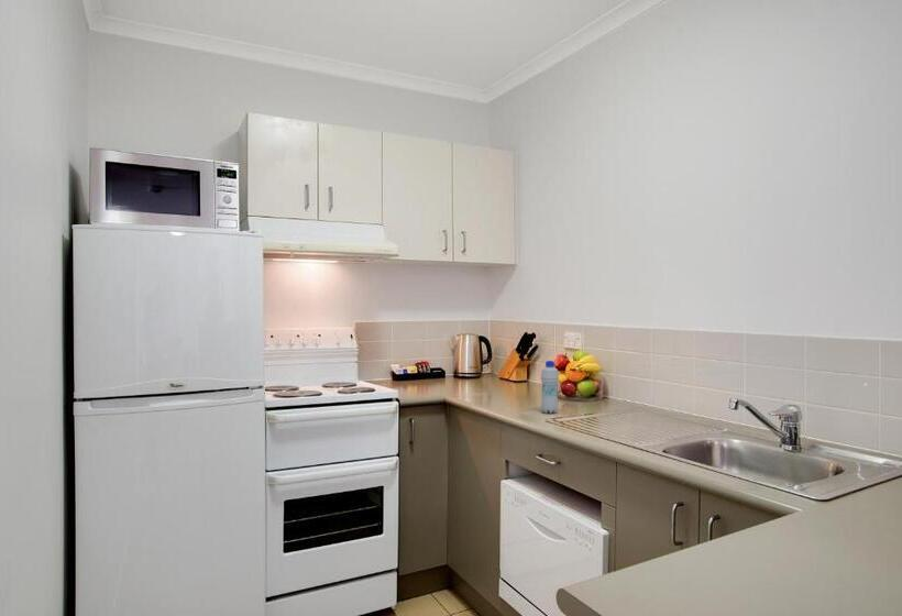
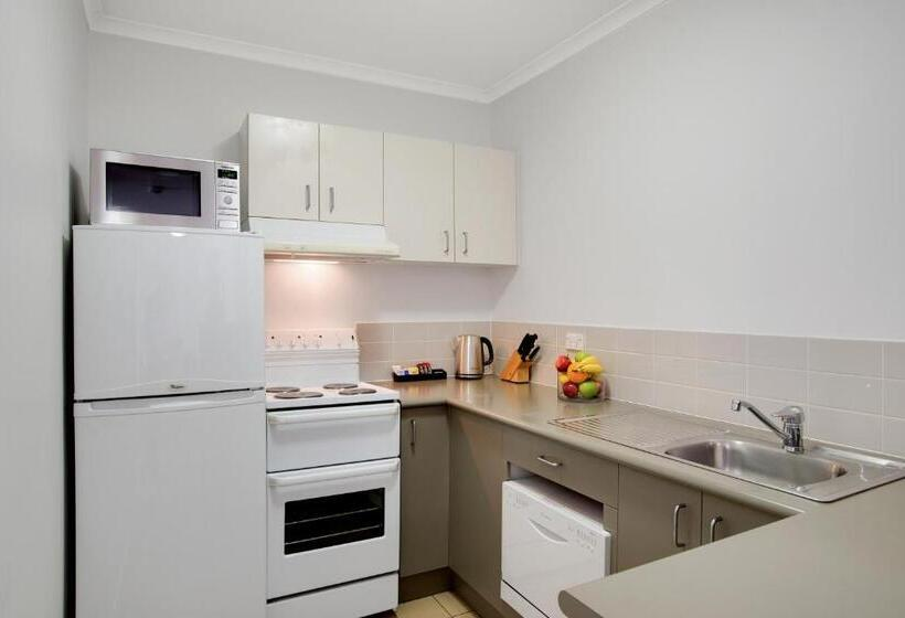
- bottle [540,360,560,415]
